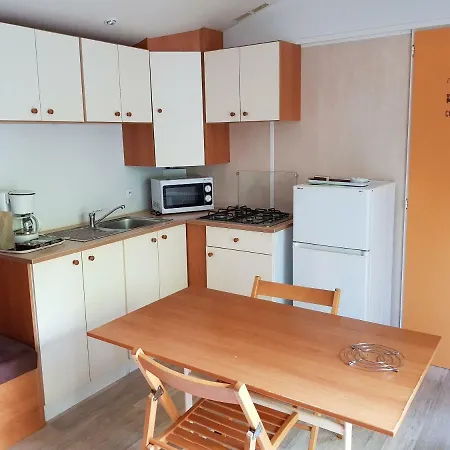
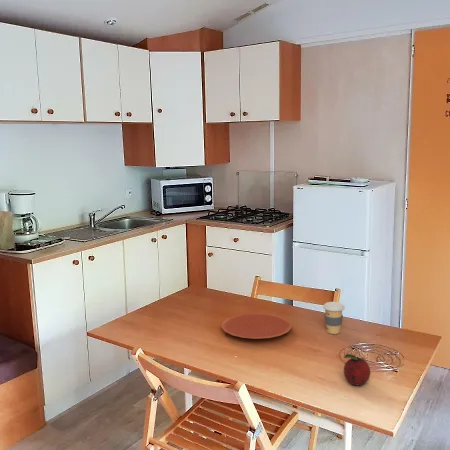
+ plate [220,312,293,340]
+ coffee cup [322,301,346,335]
+ fruit [343,353,372,386]
